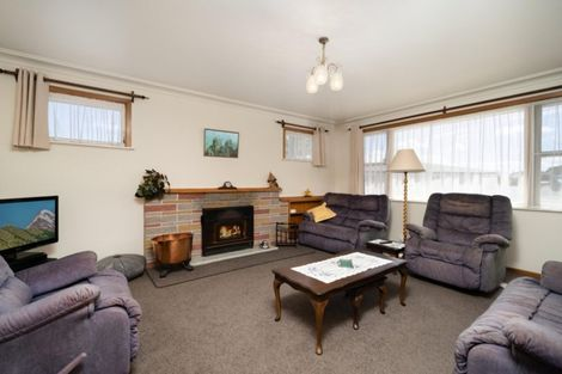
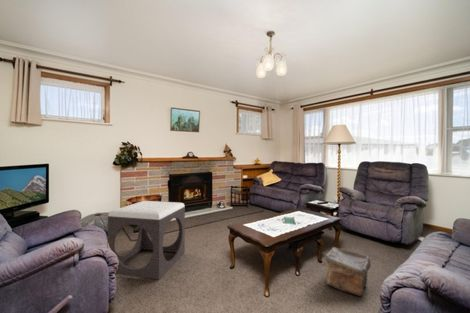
+ pouch [324,246,371,297]
+ footstool [107,200,186,281]
